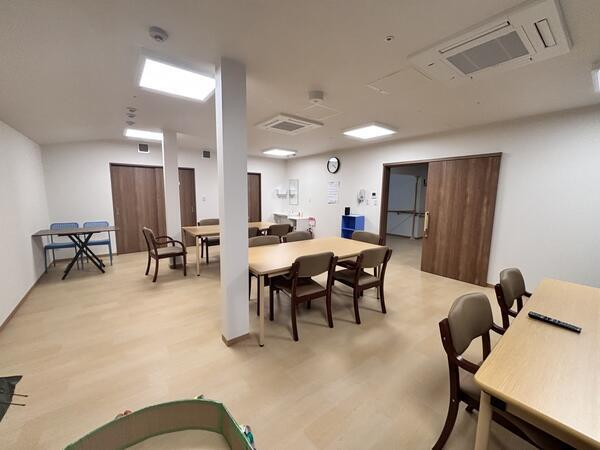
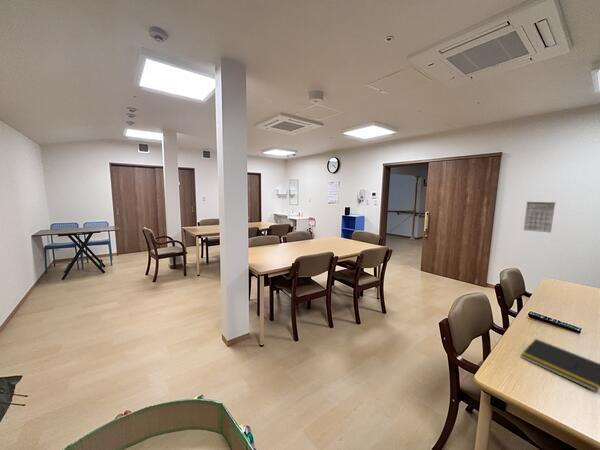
+ calendar [523,194,557,234]
+ notepad [520,338,600,393]
